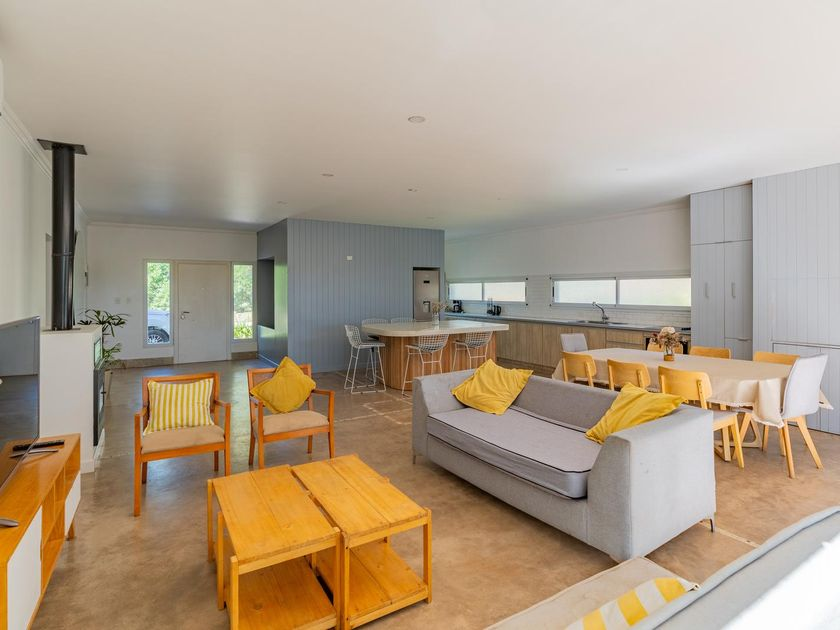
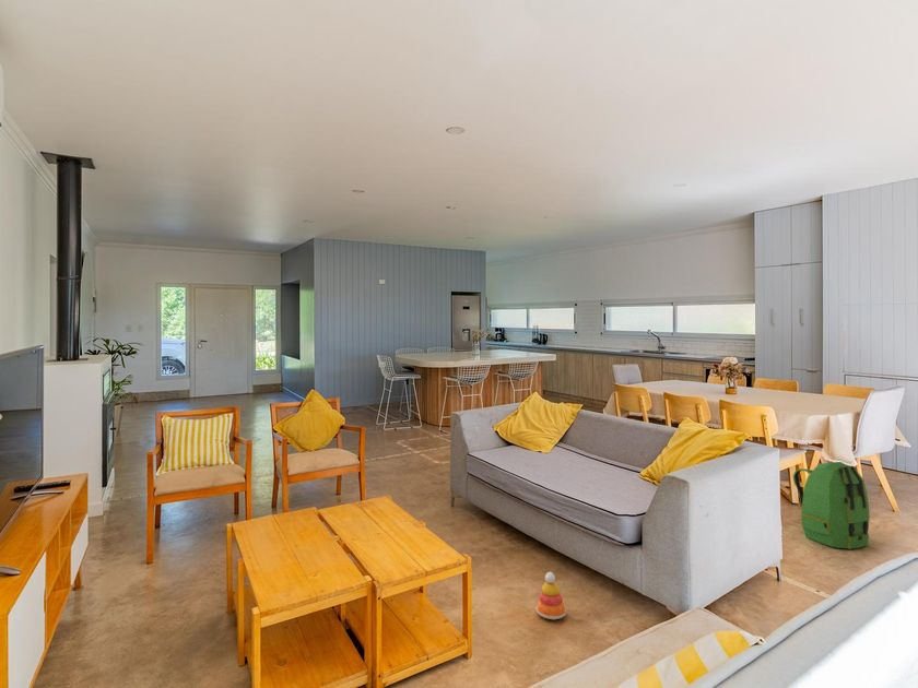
+ stacking toy [536,571,568,620]
+ backpack [792,461,871,550]
